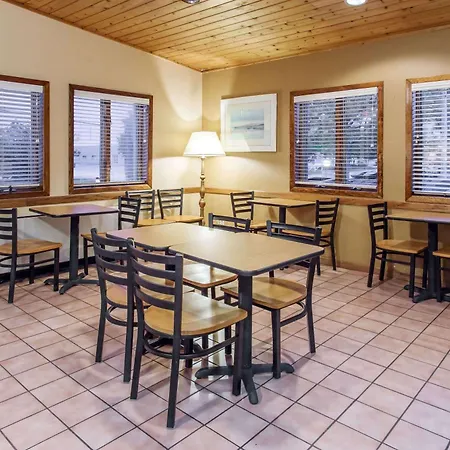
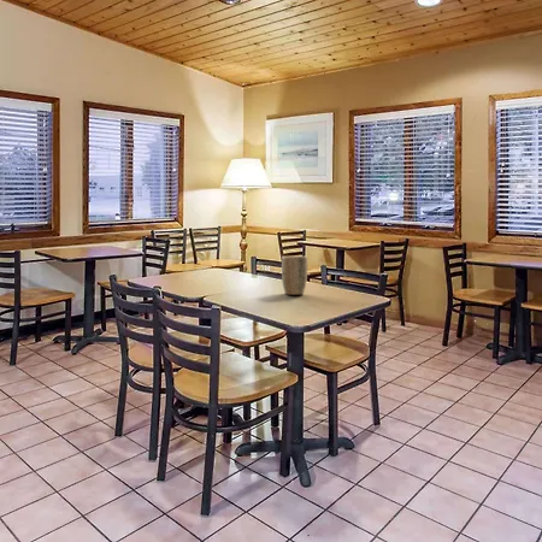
+ plant pot [281,255,308,296]
